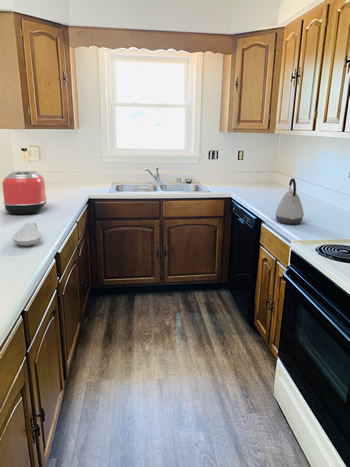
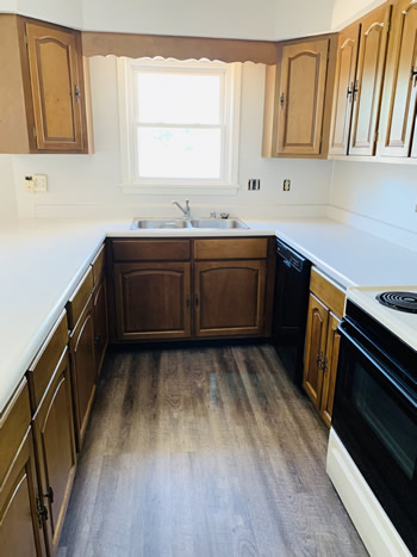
- toaster [1,170,48,216]
- kettle [274,177,305,225]
- spoon rest [11,221,42,247]
